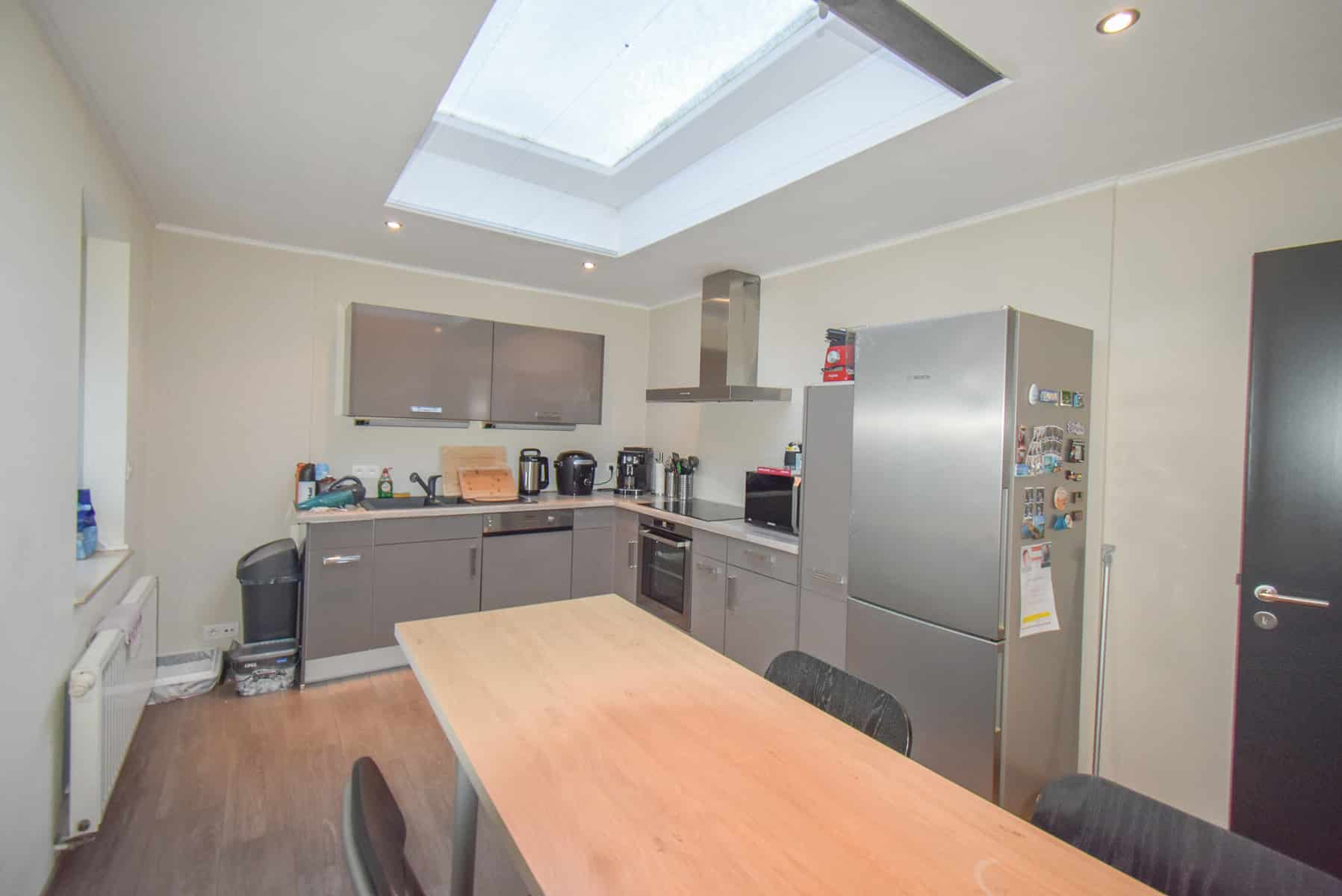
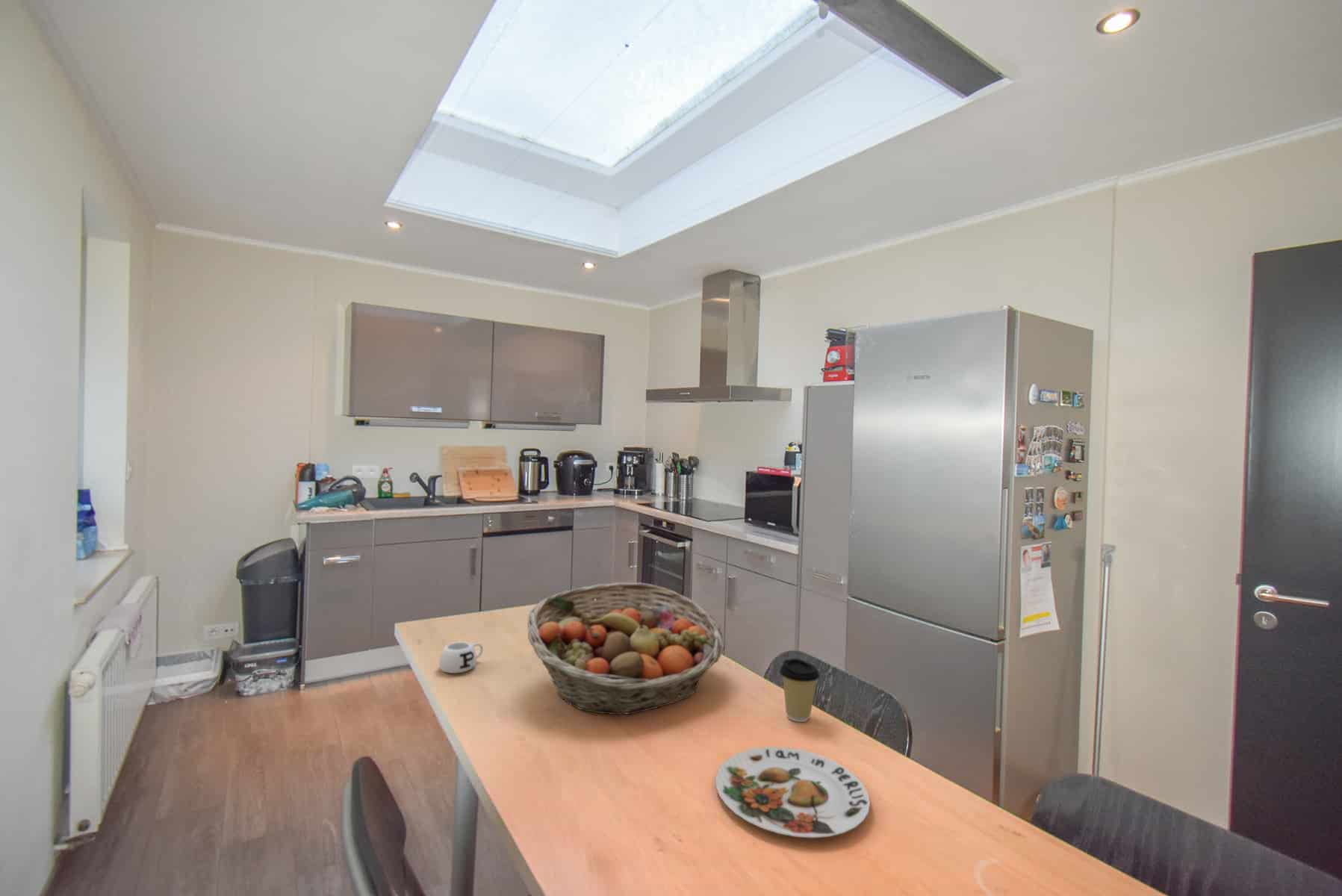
+ mug [438,641,484,674]
+ coffee cup [779,658,821,723]
+ plate [715,746,871,839]
+ fruit basket [526,582,726,715]
